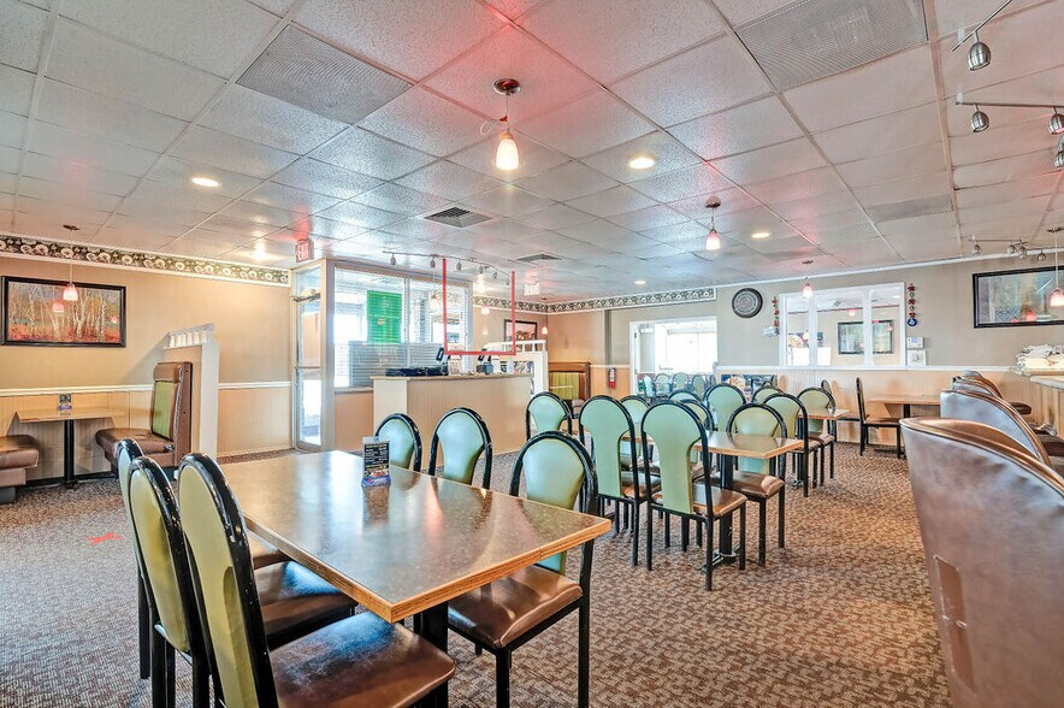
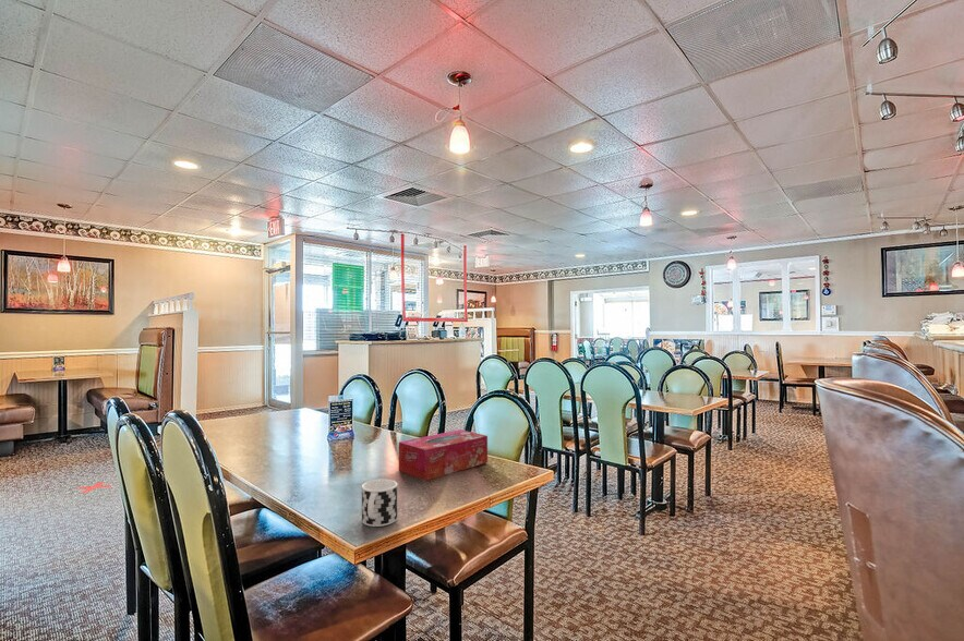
+ cup [361,479,398,528]
+ tissue box [398,428,489,481]
